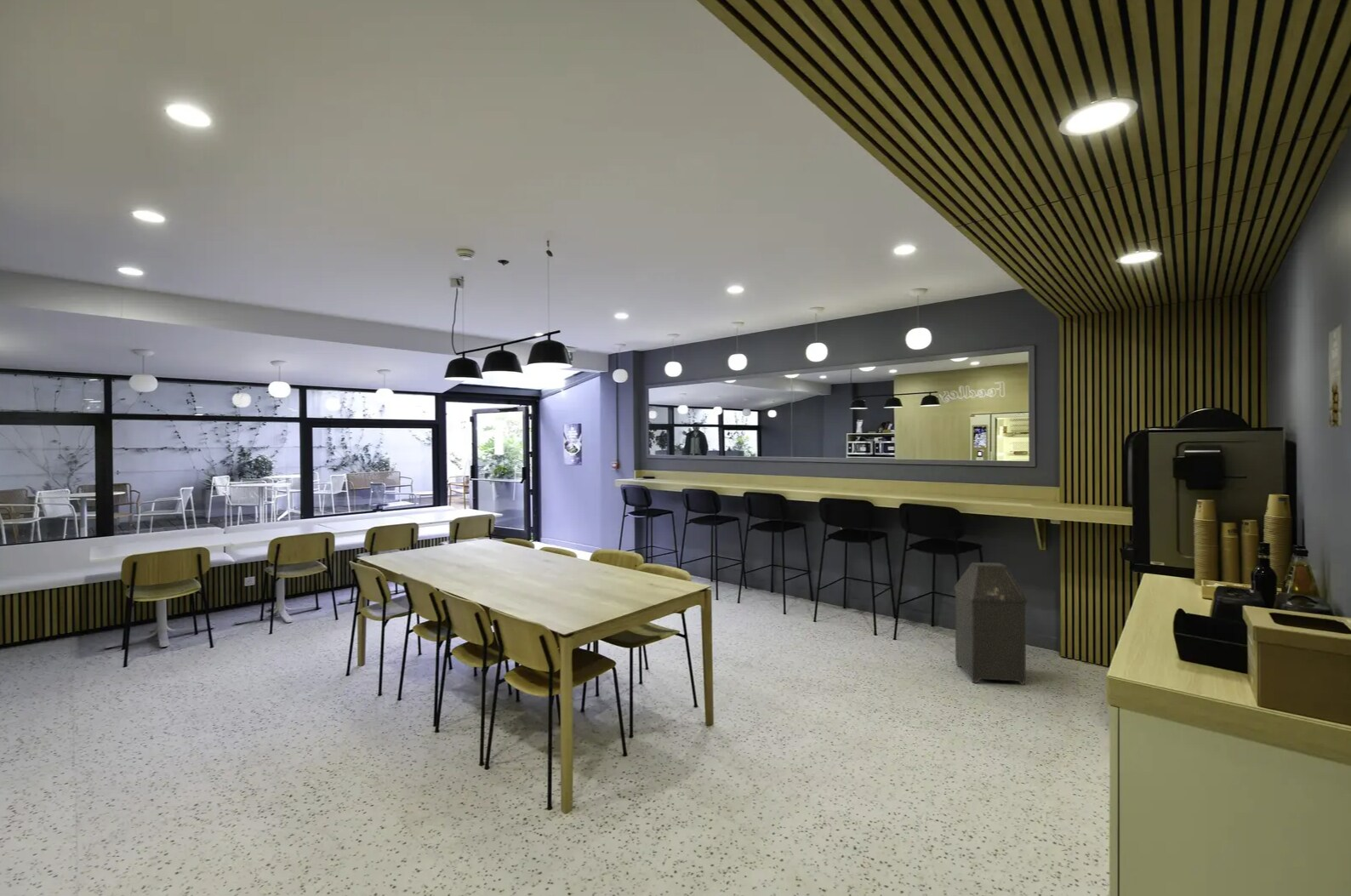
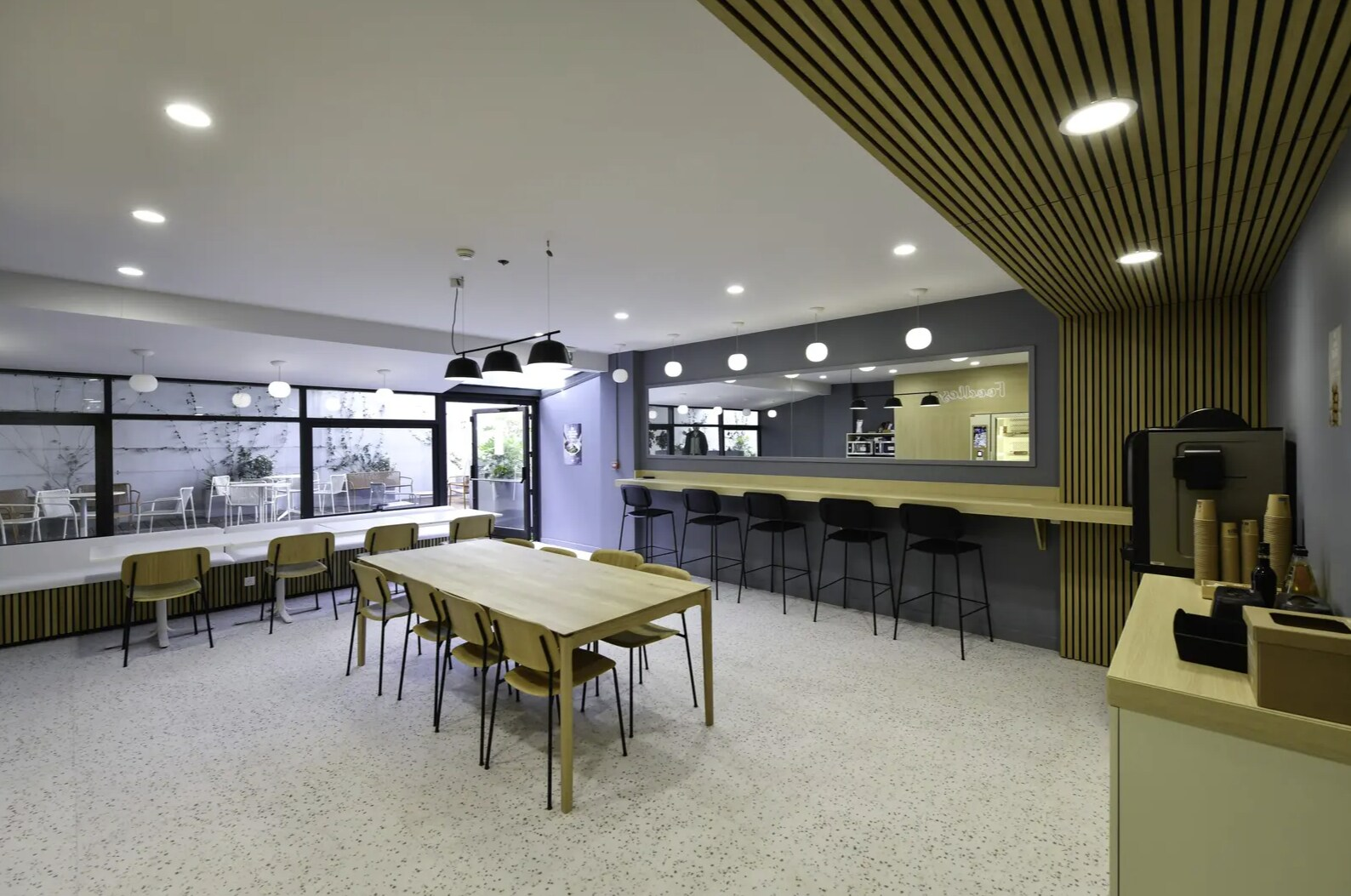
- trash can [954,562,1028,686]
